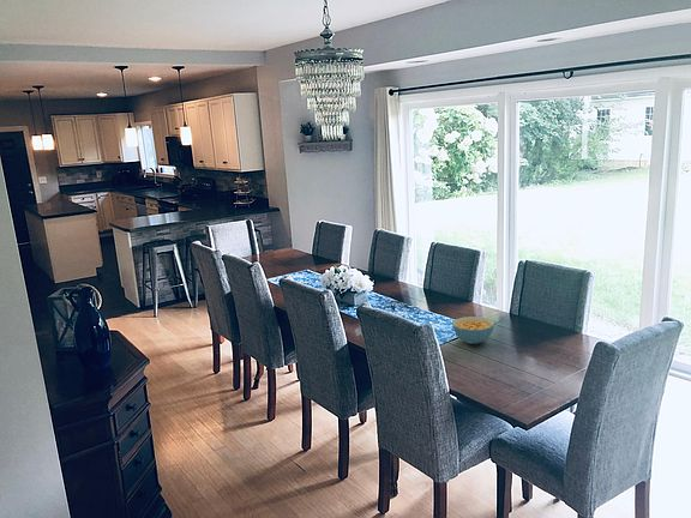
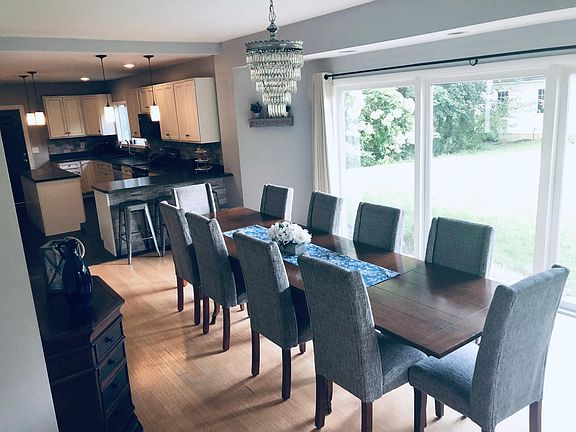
- cereal bowl [451,315,495,345]
